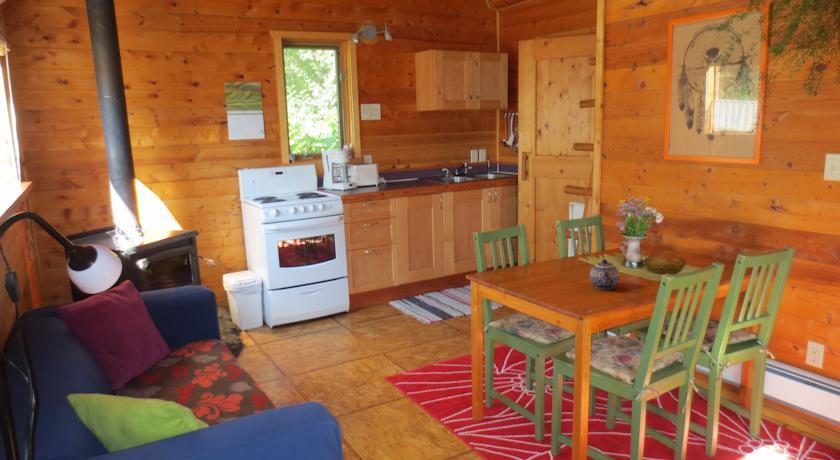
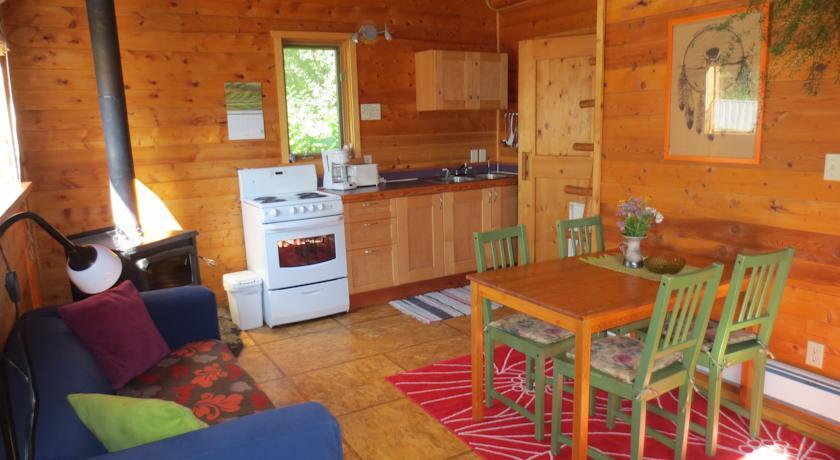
- teapot [589,258,621,290]
